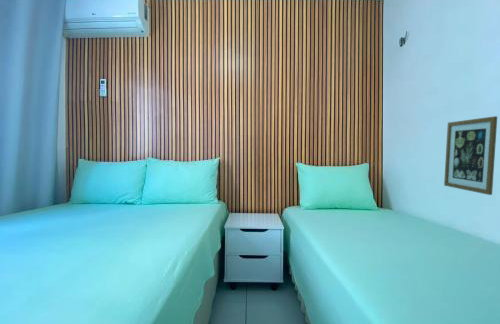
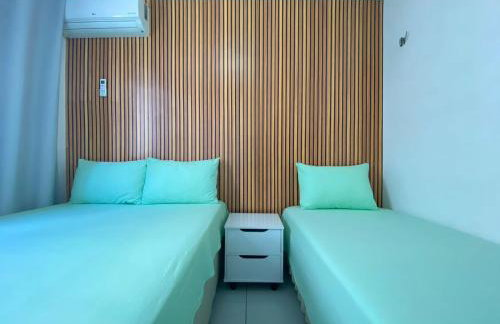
- wall art [443,115,498,196]
